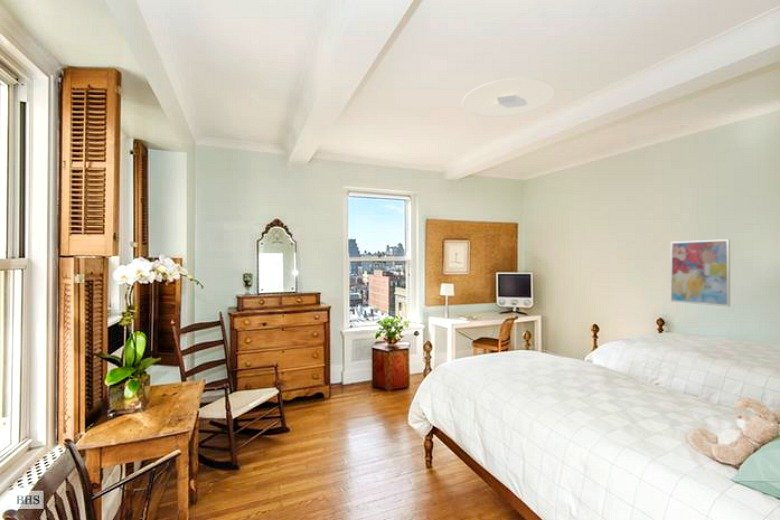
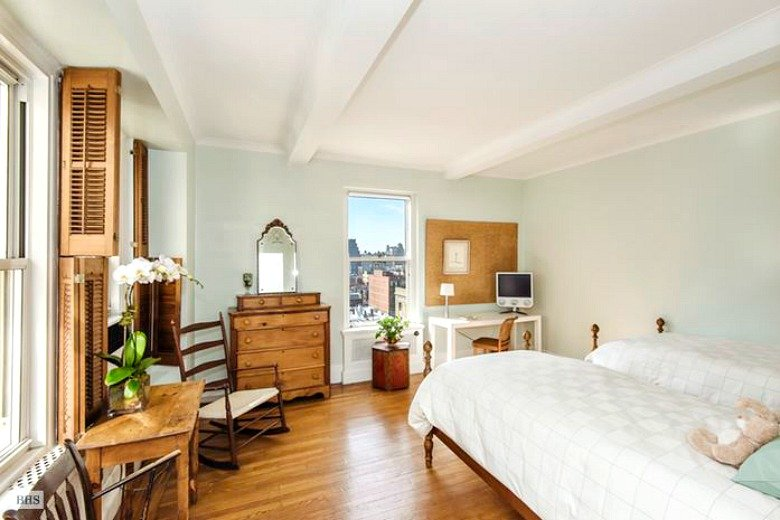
- wall art [670,238,731,308]
- ceiling light [461,77,555,118]
